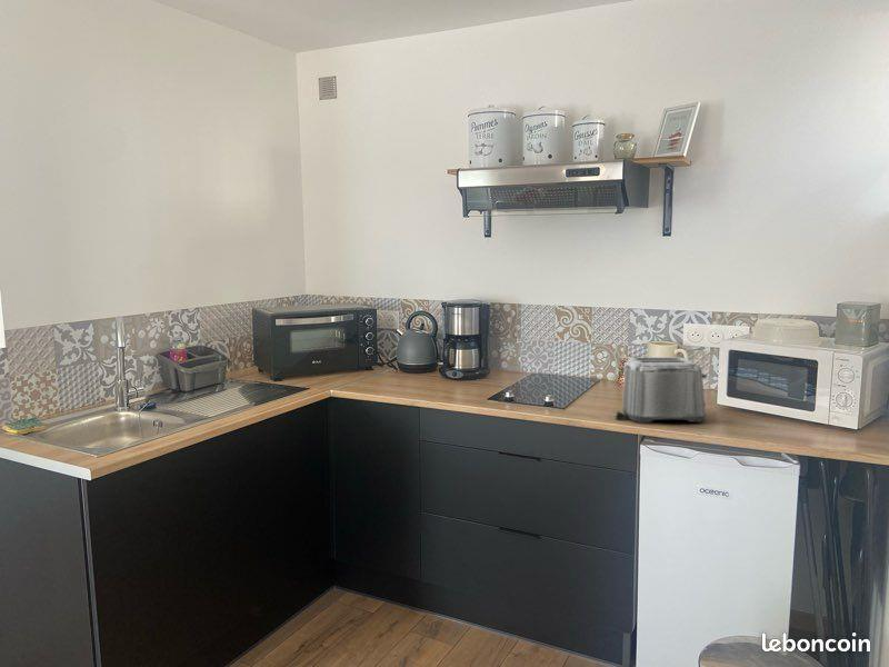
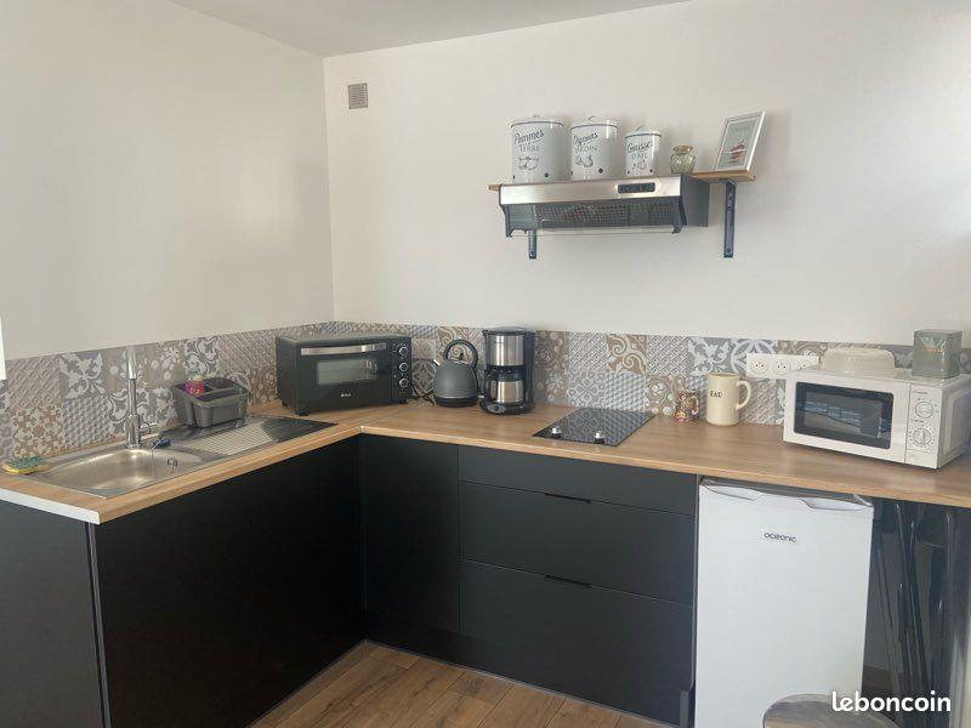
- toaster [612,356,708,424]
